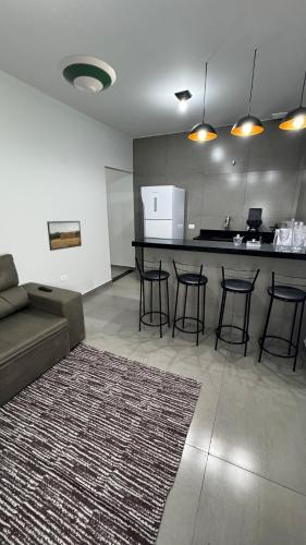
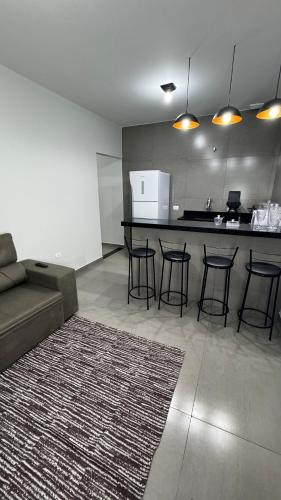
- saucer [57,53,117,94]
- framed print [46,220,83,252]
